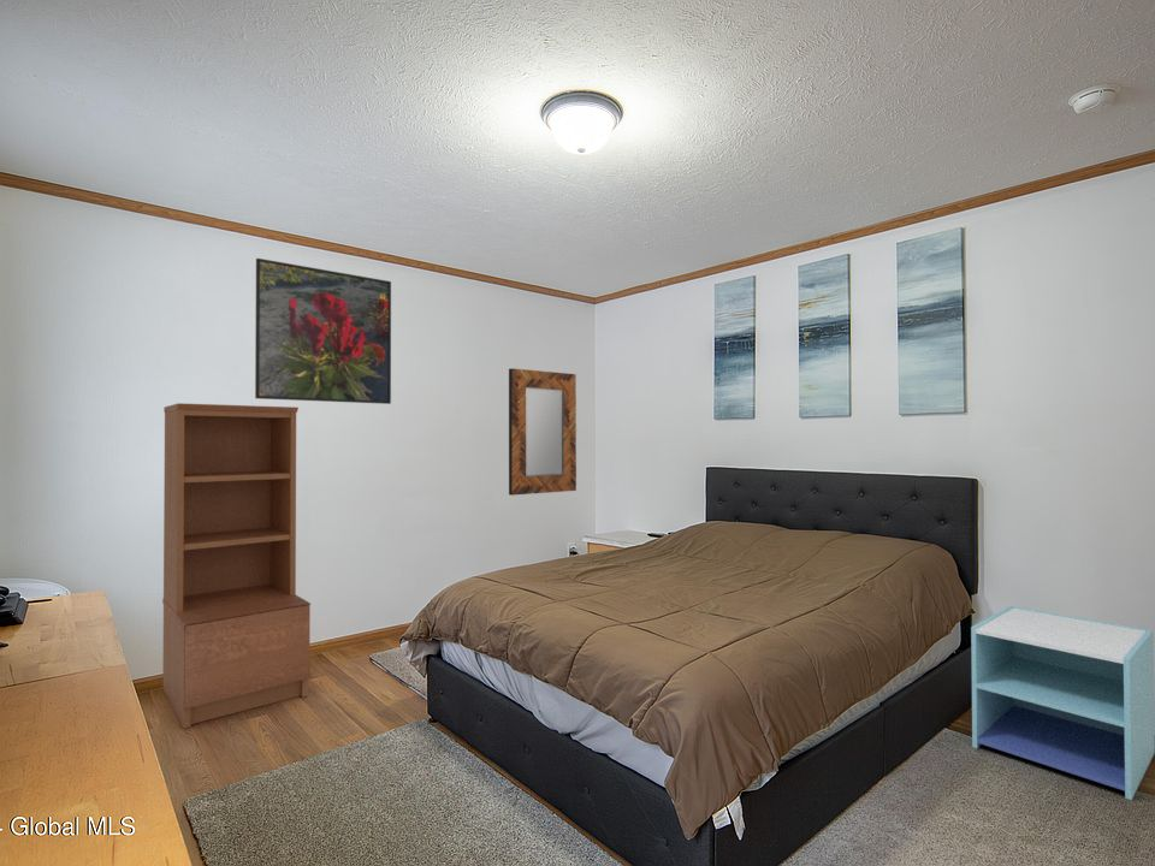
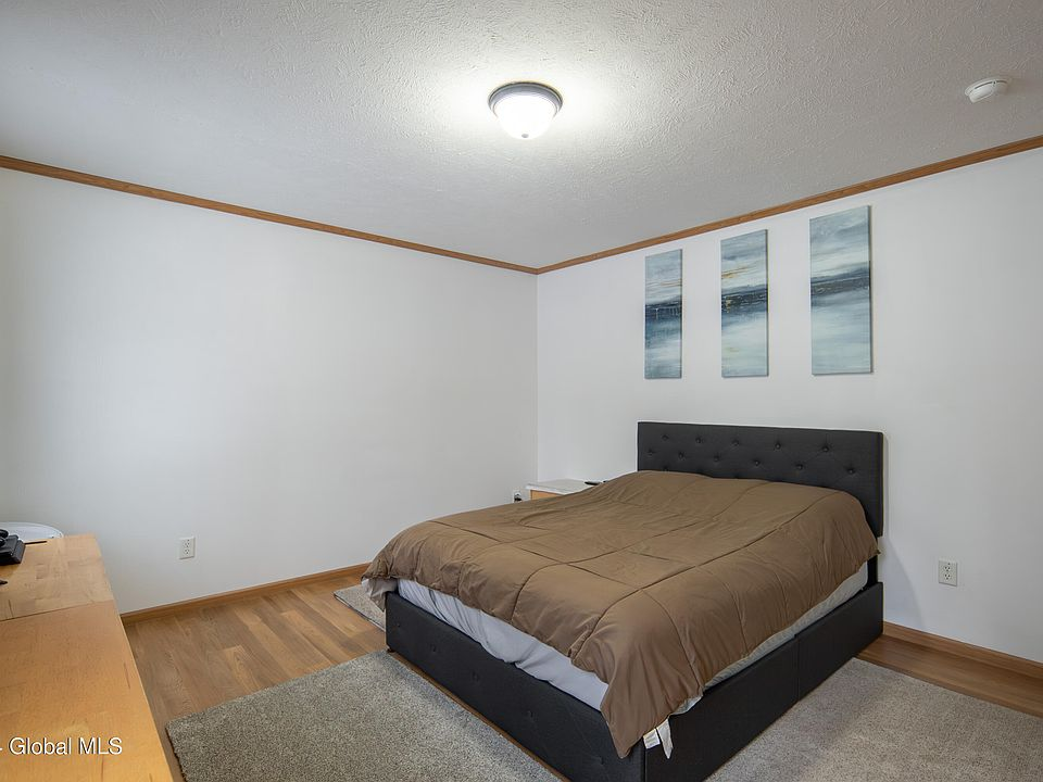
- home mirror [508,367,578,497]
- bookshelf [161,402,312,730]
- nightstand [970,605,1155,801]
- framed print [254,257,392,405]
